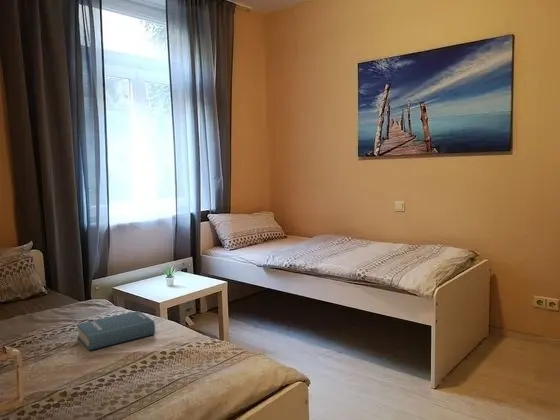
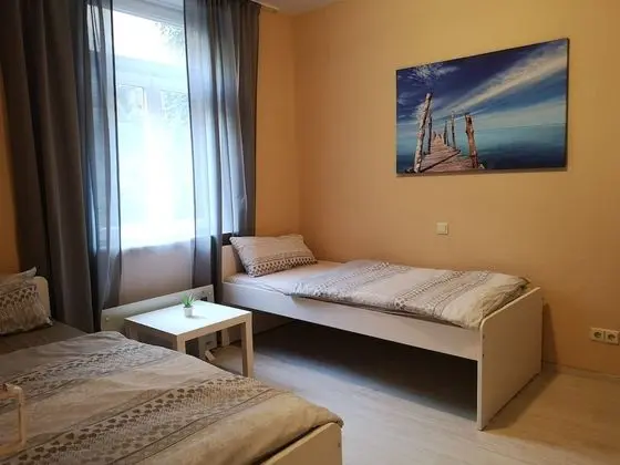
- hardback book [76,310,156,352]
